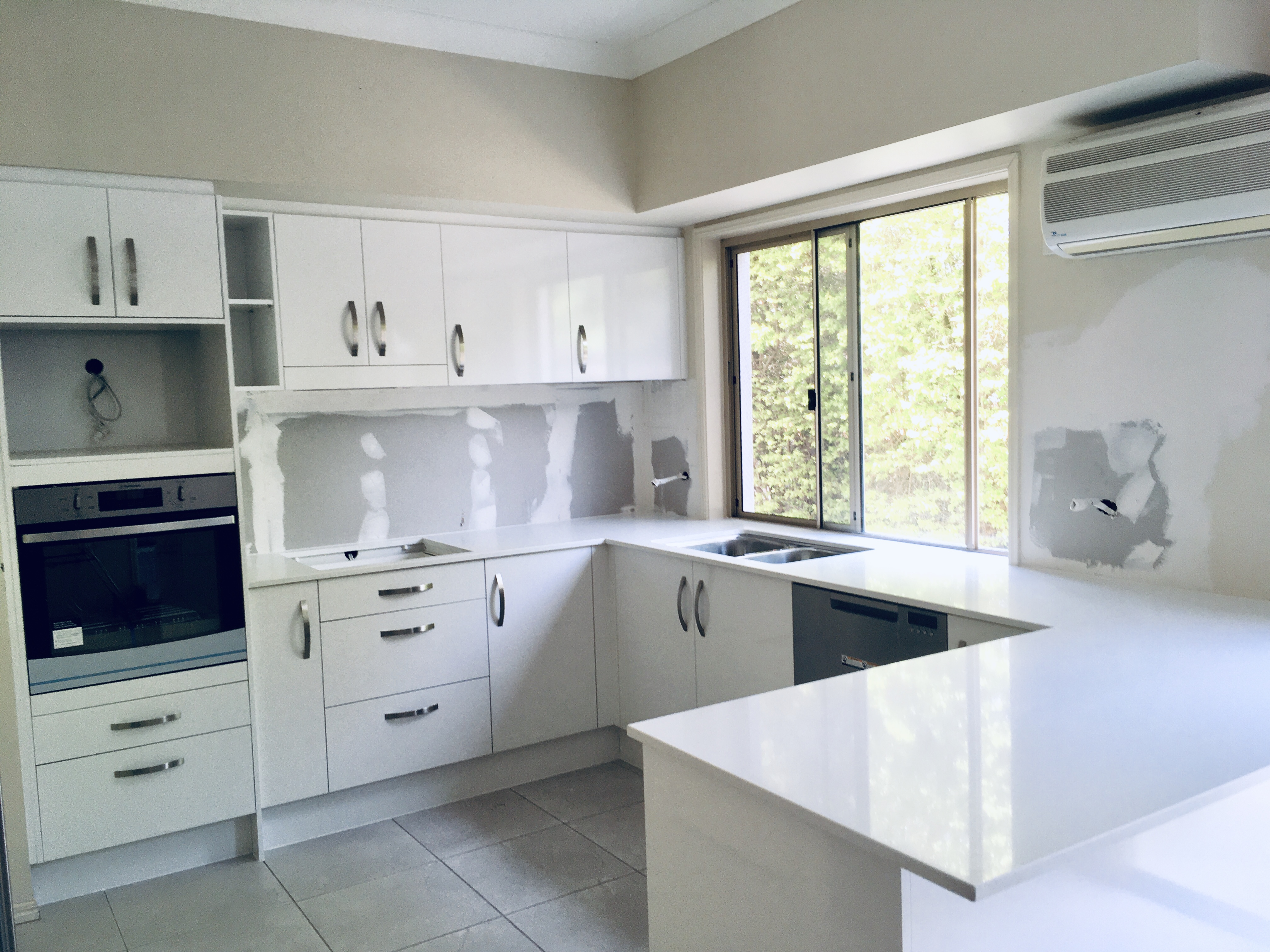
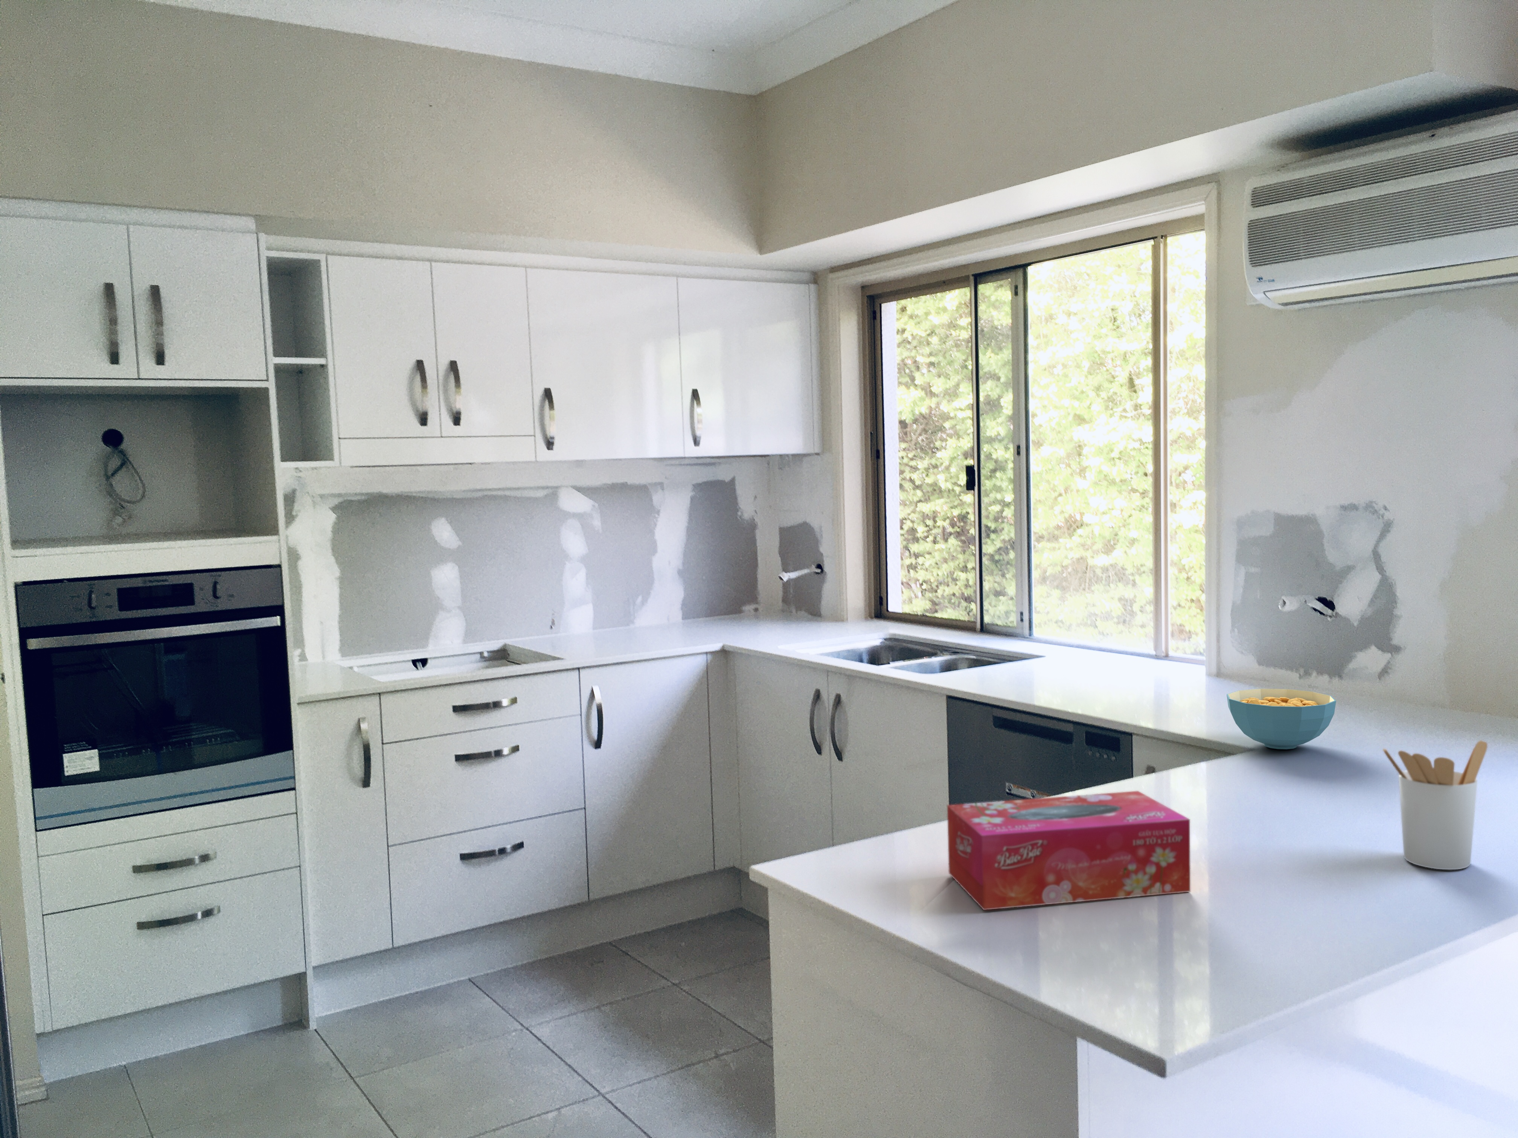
+ tissue box [947,790,1190,911]
+ cereal bowl [1226,689,1336,750]
+ utensil holder [1383,740,1488,870]
